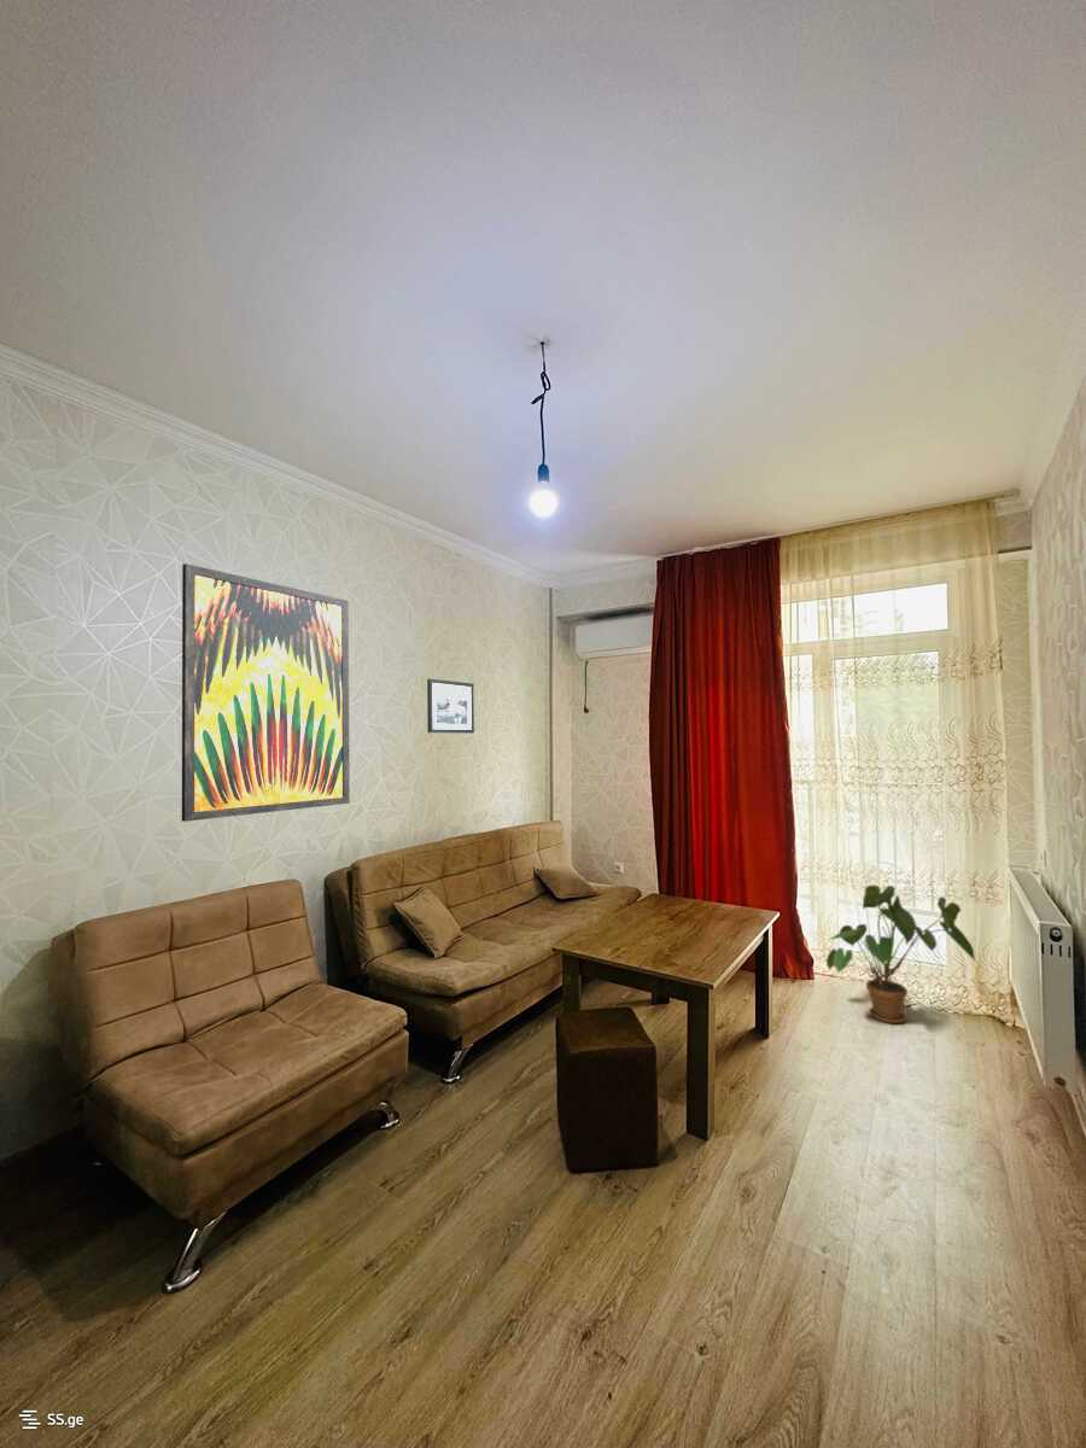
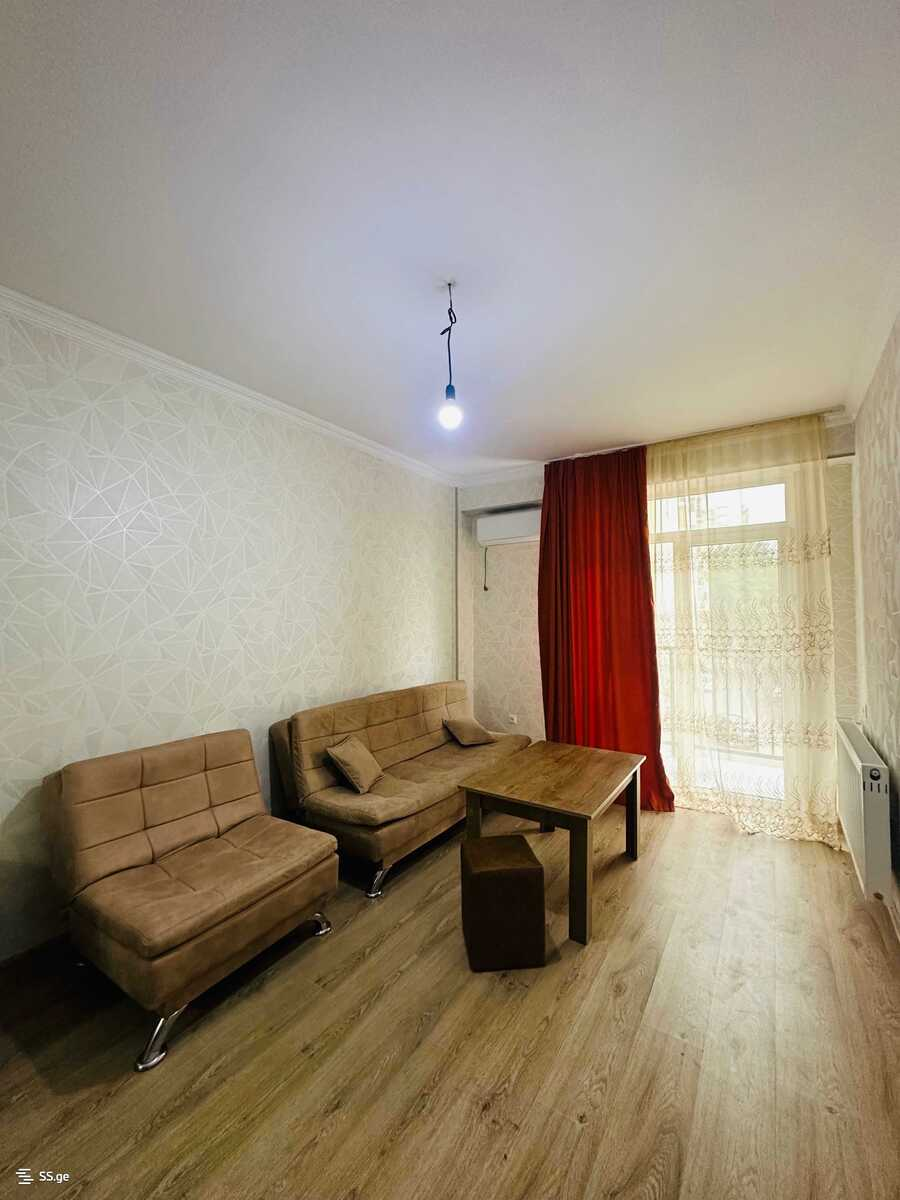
- wall art [181,562,351,823]
- picture frame [426,678,475,734]
- house plant [825,884,977,1024]
